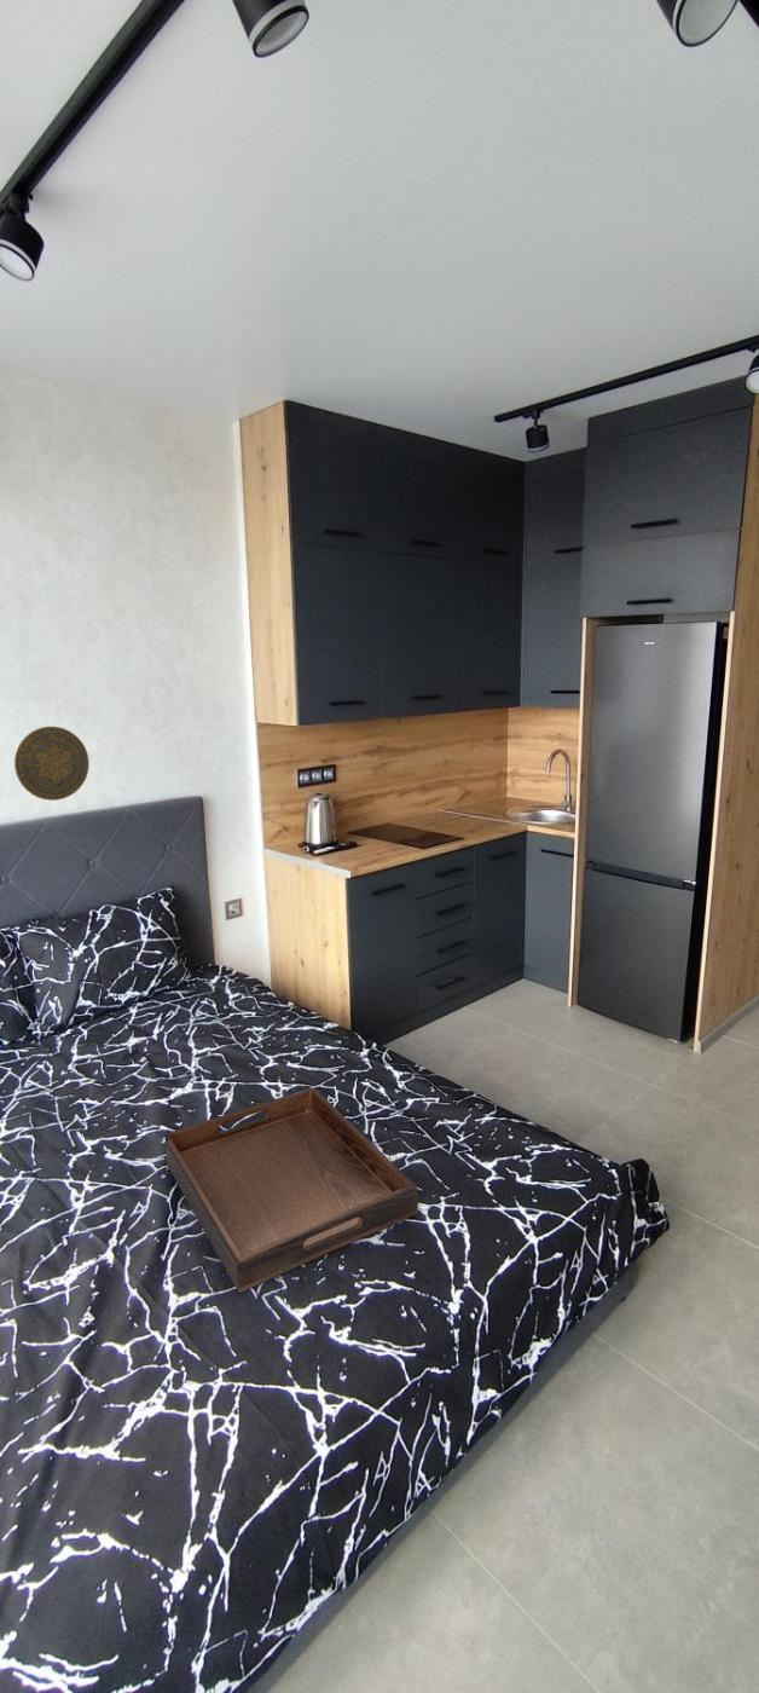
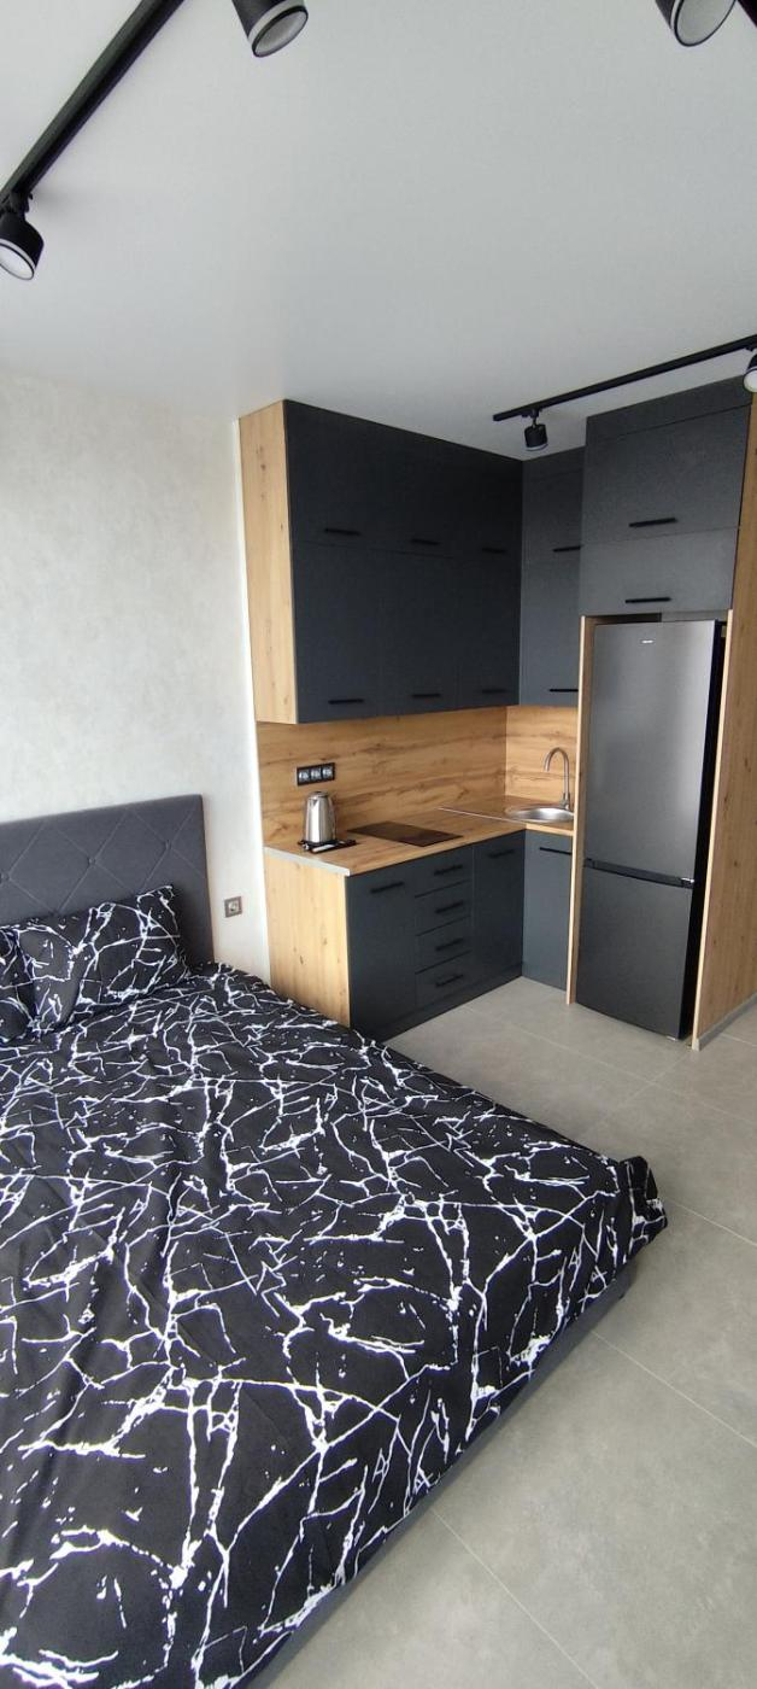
- serving tray [164,1086,419,1294]
- decorative plate [13,726,91,802]
